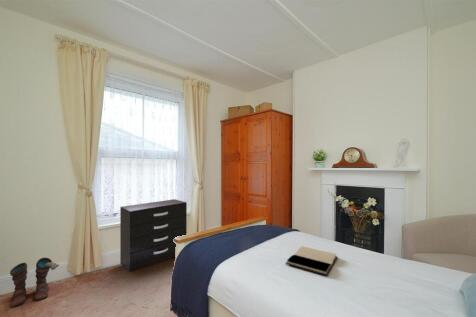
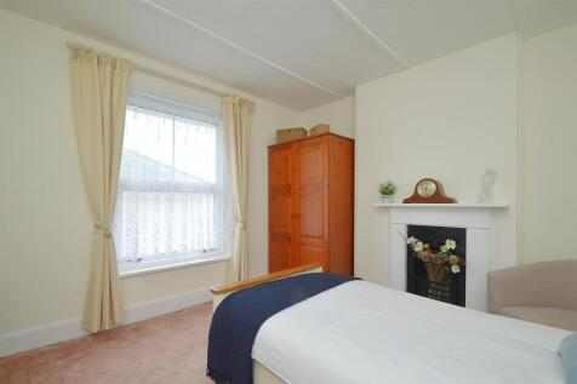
- boots [9,257,60,309]
- book [285,245,339,276]
- dresser [119,198,188,273]
